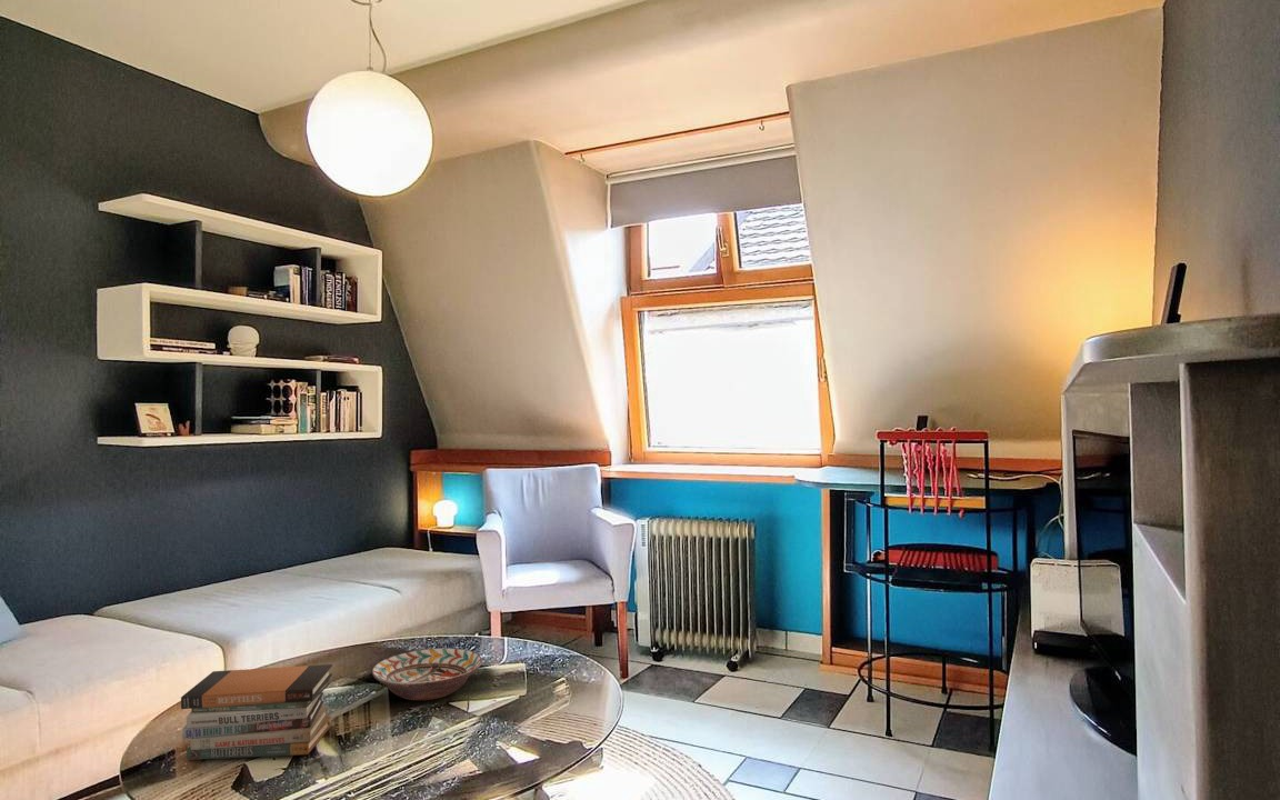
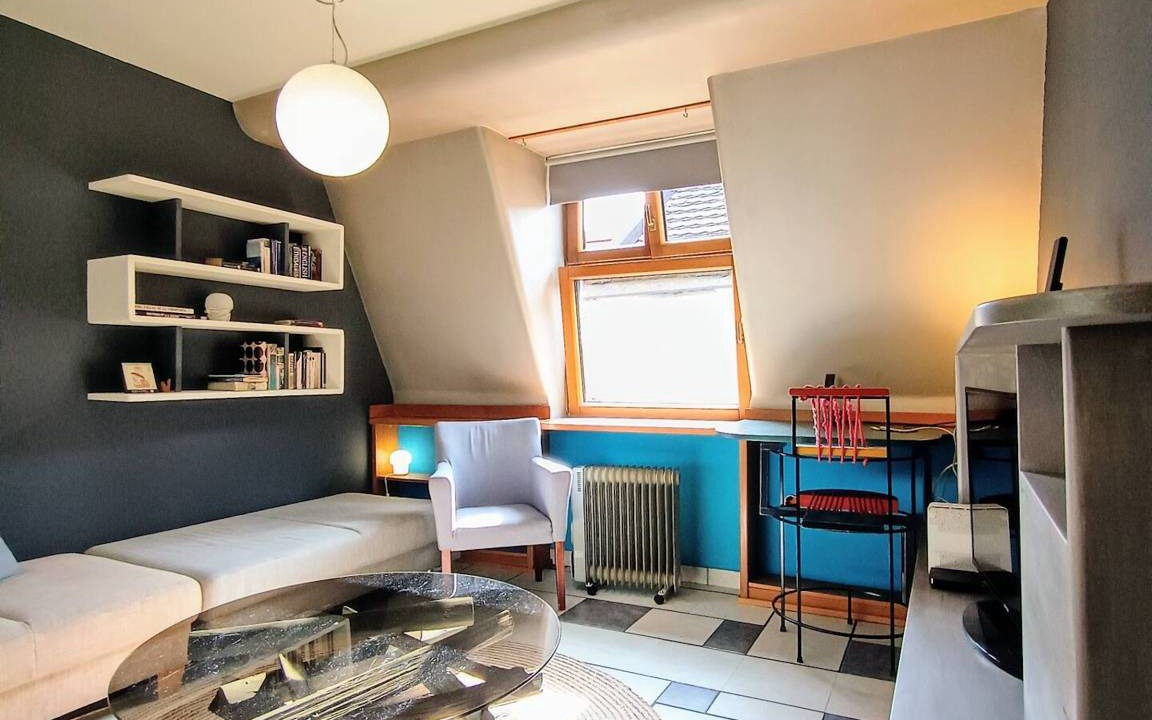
- decorative bowl [370,647,483,701]
- book stack [180,663,333,761]
